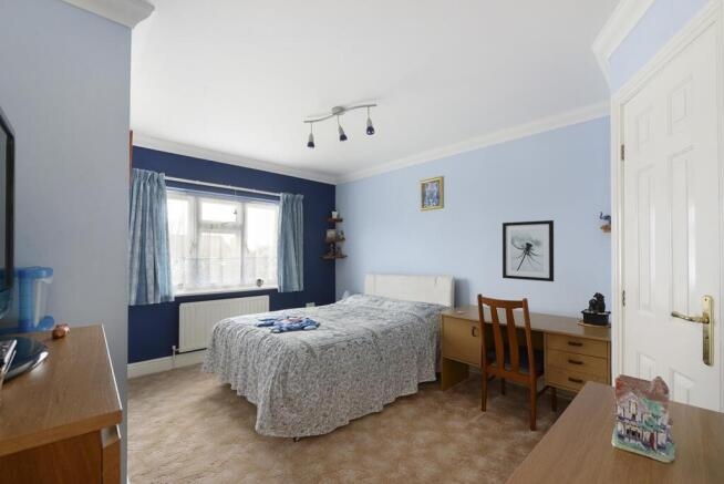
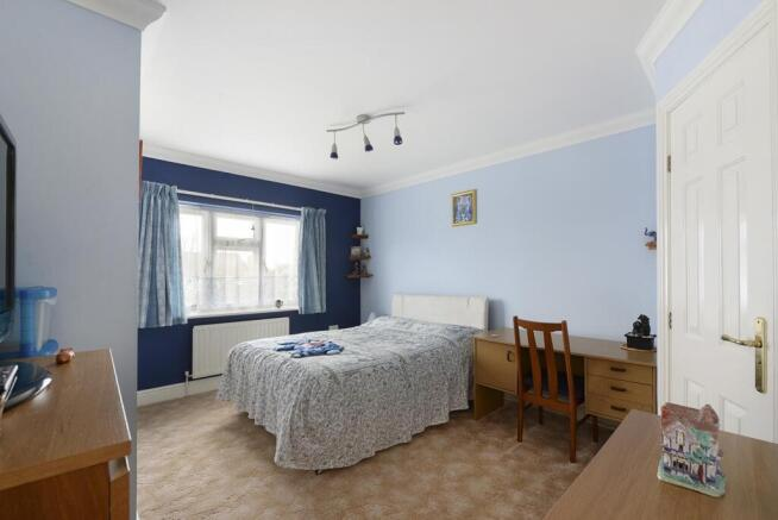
- wall art [501,219,555,282]
